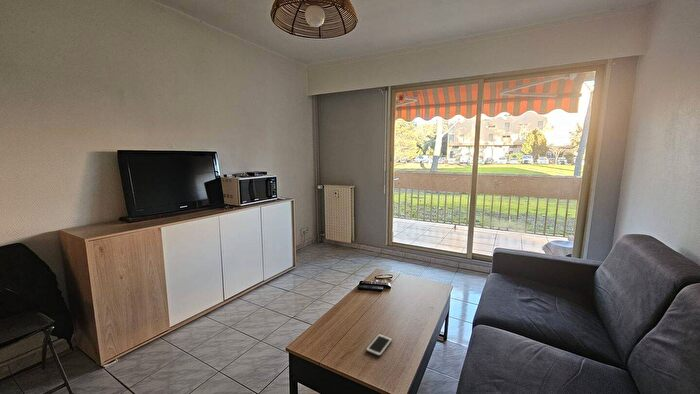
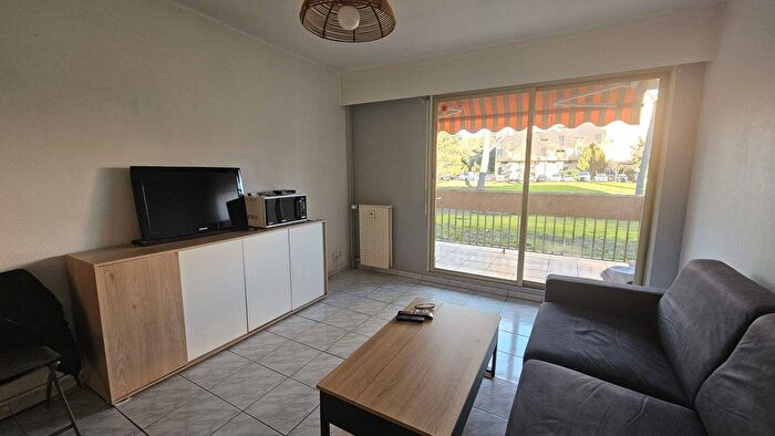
- cell phone [365,333,393,358]
